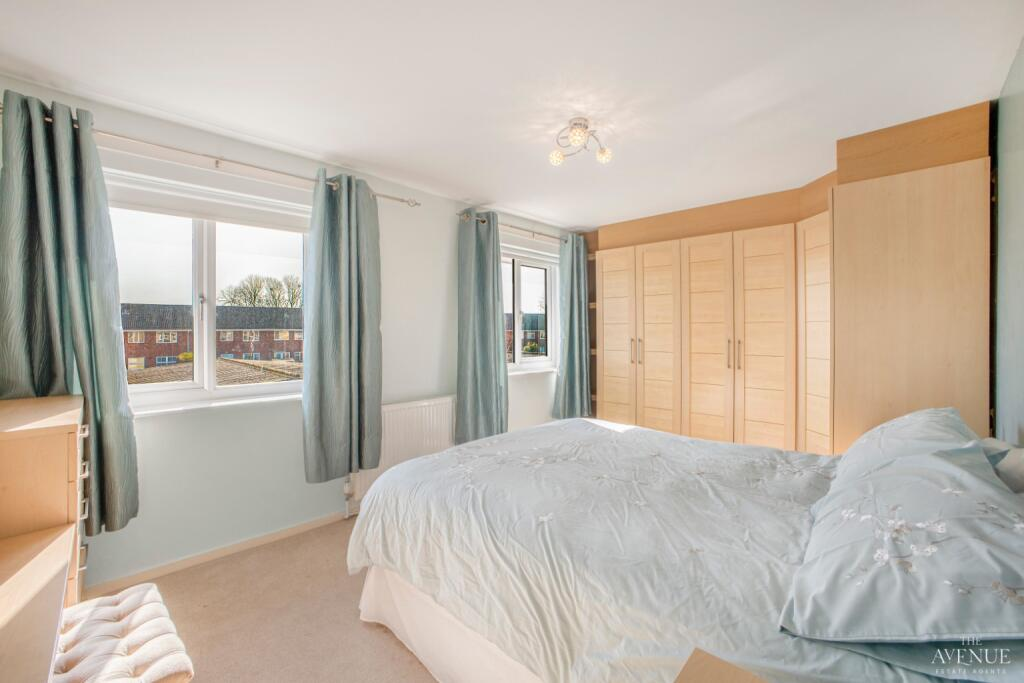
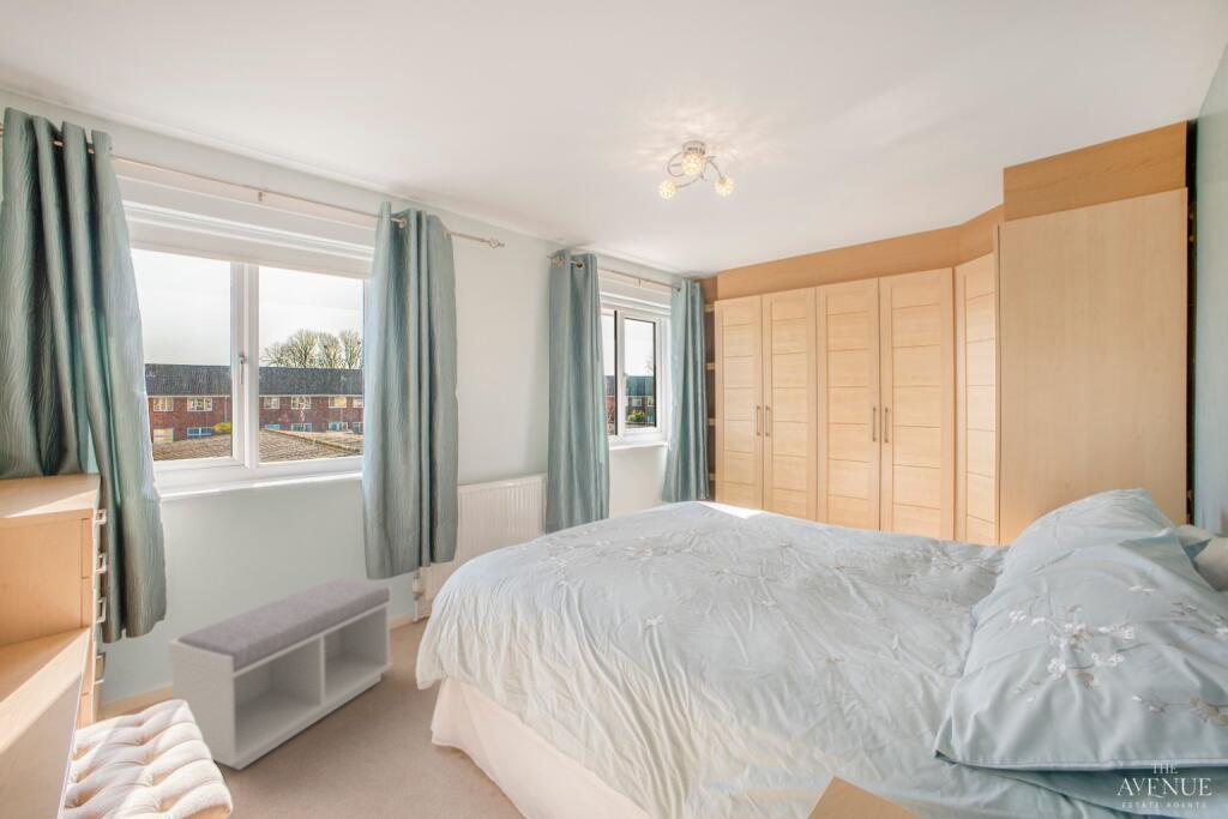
+ bench [167,577,395,771]
